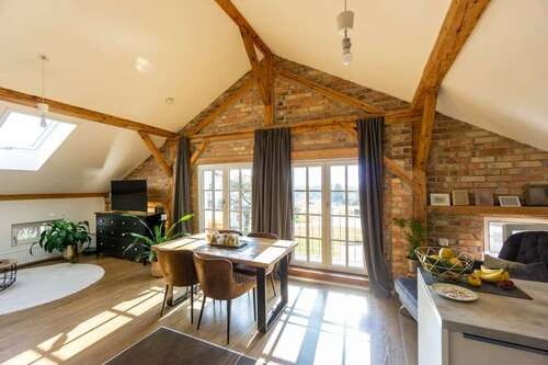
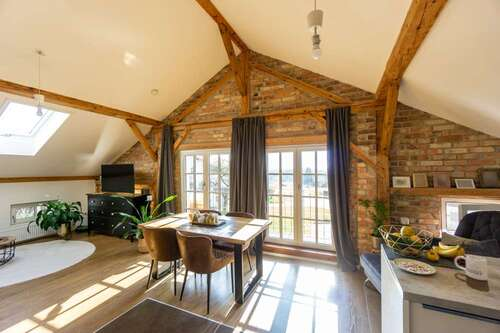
+ mug [454,254,488,281]
